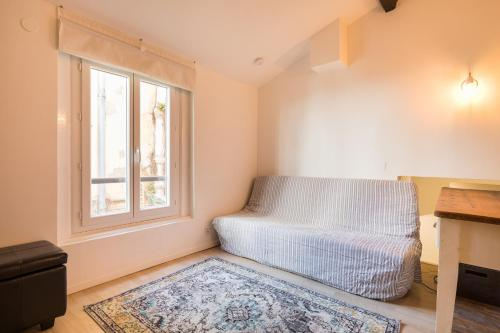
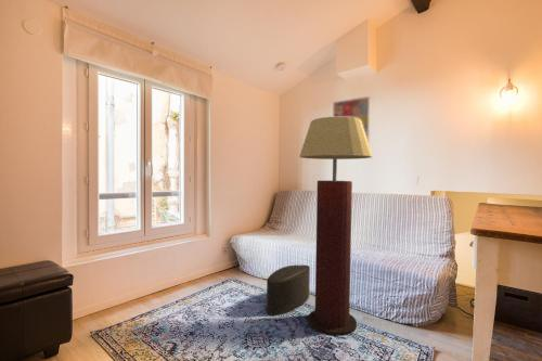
+ ottoman [266,263,311,317]
+ floor lamp [298,116,373,337]
+ wall art [332,95,372,146]
